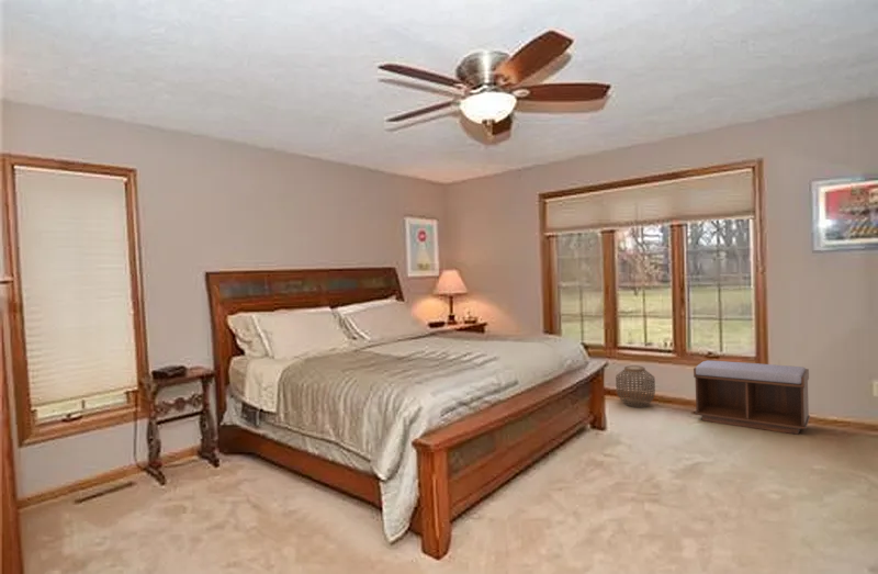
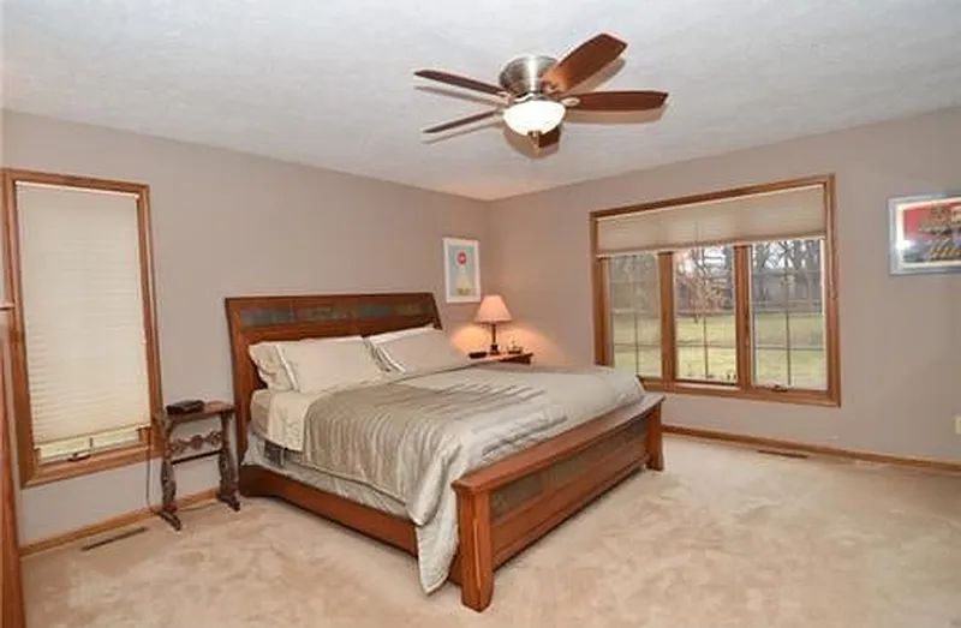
- woven basket [615,364,656,408]
- bench [693,360,811,436]
